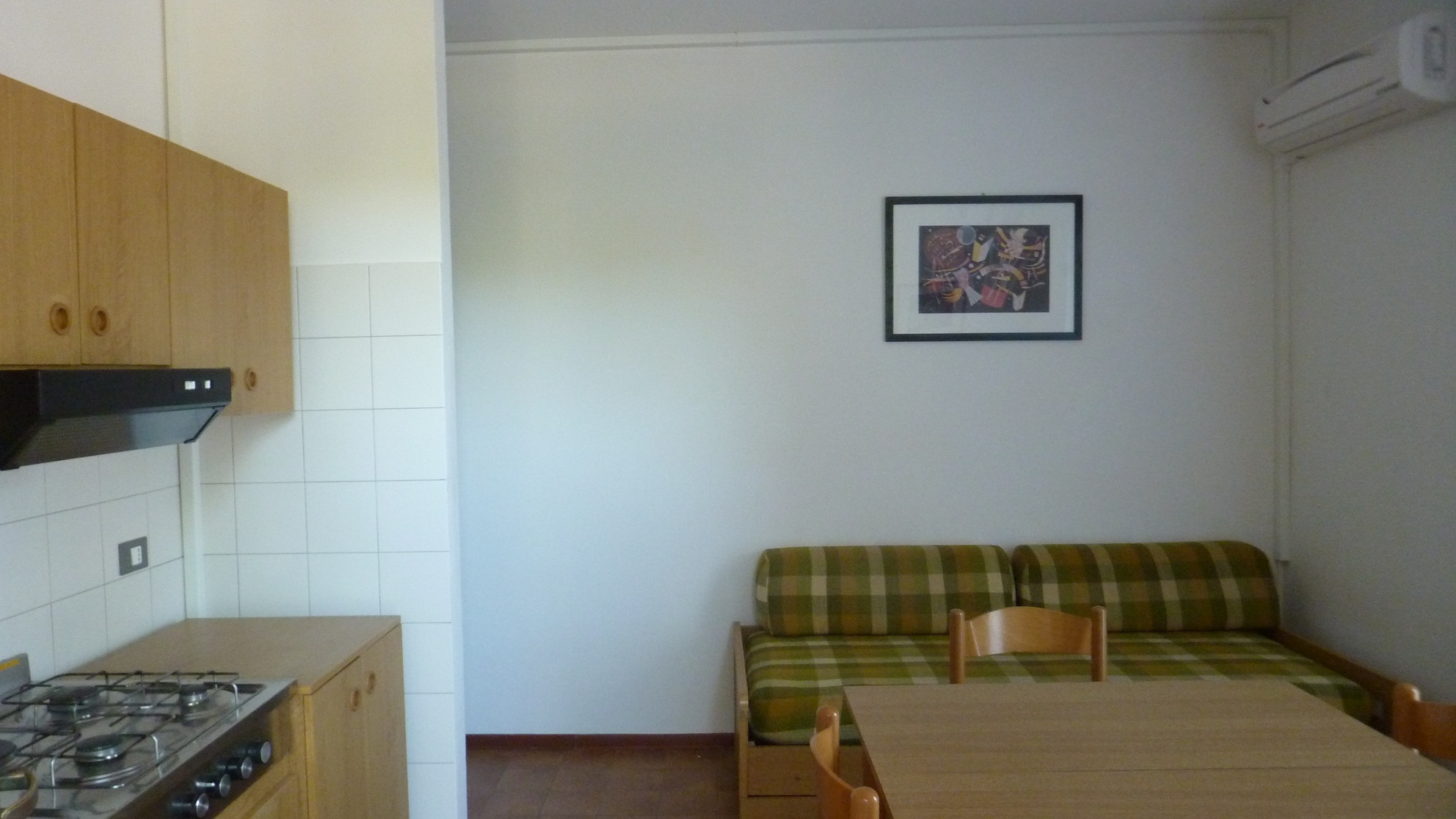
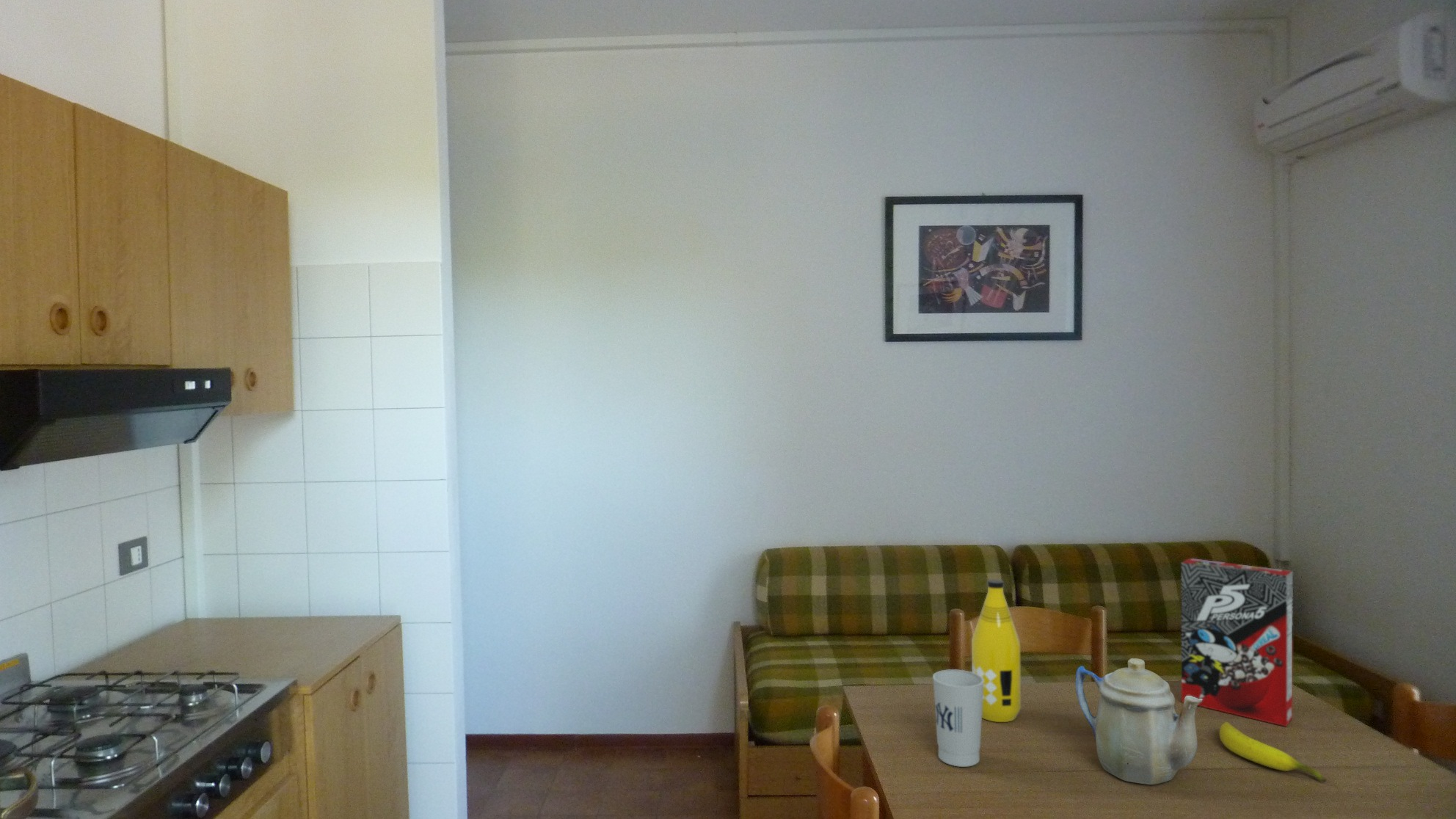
+ bottle [971,578,1022,723]
+ teapot [1075,658,1203,785]
+ banana [1219,721,1327,783]
+ cereal box [1181,558,1294,727]
+ cup [932,669,984,768]
